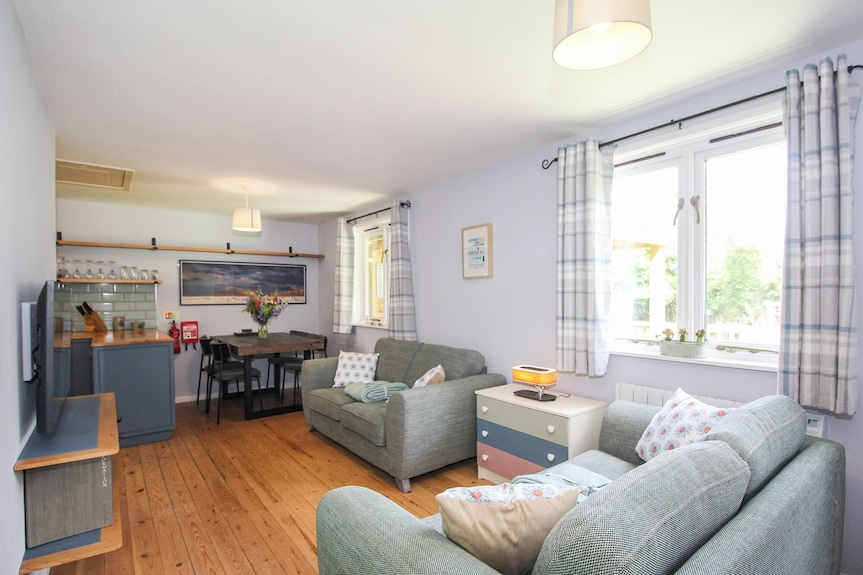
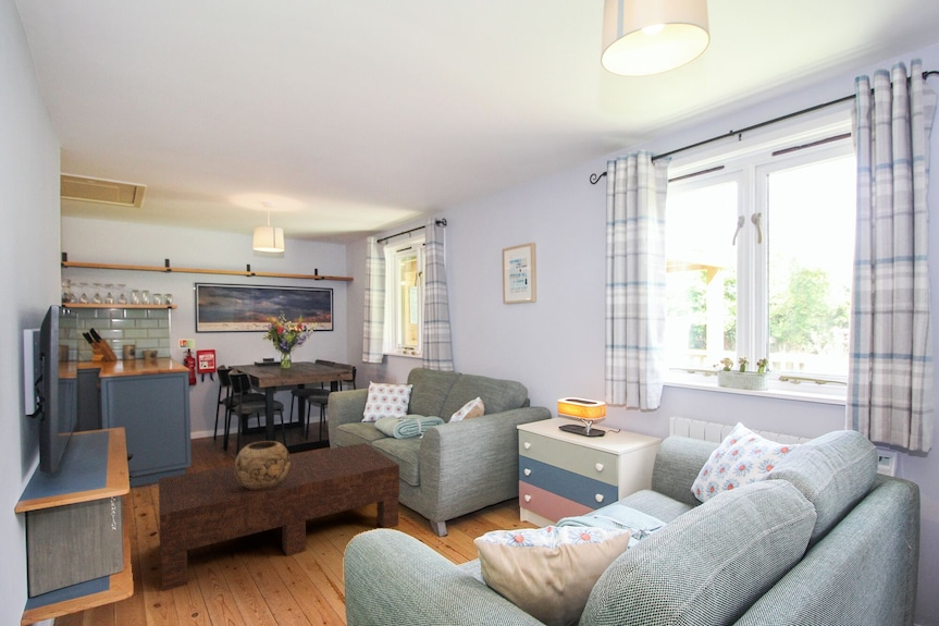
+ coffee table [158,442,400,592]
+ decorative bowl [234,440,291,490]
